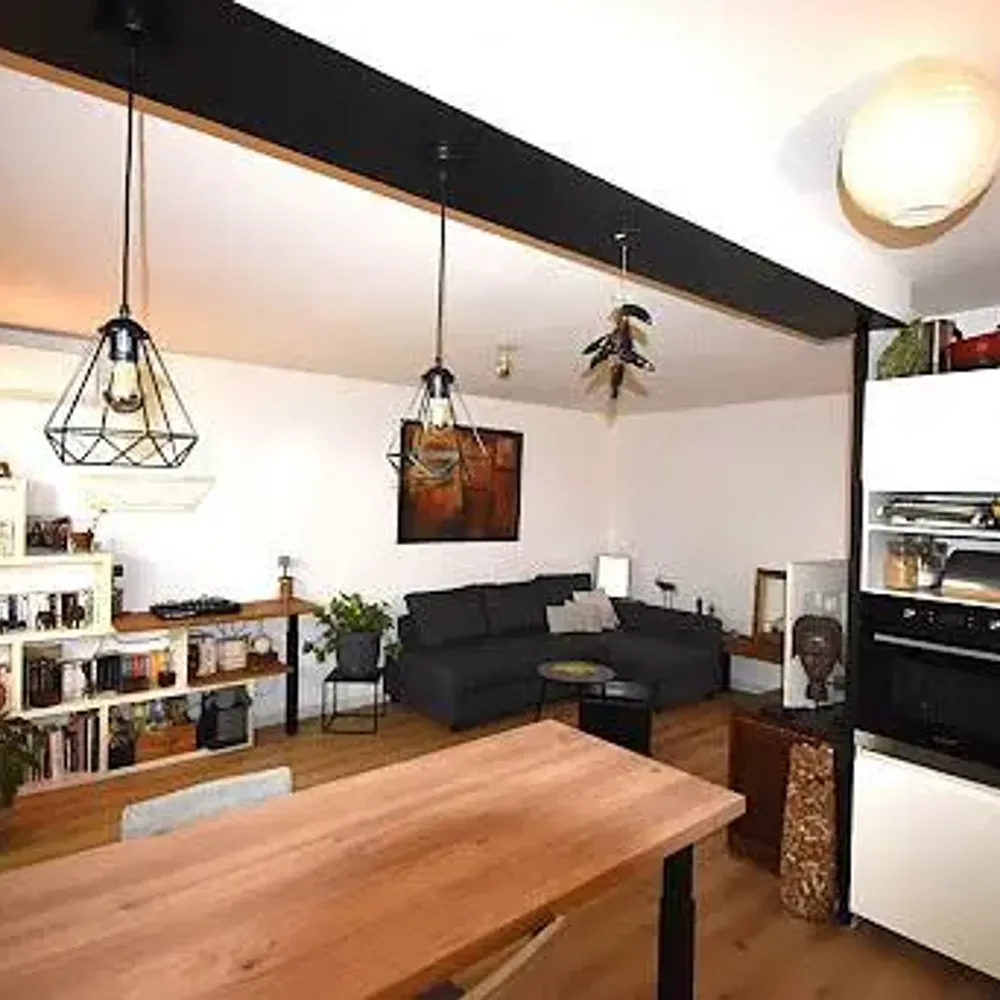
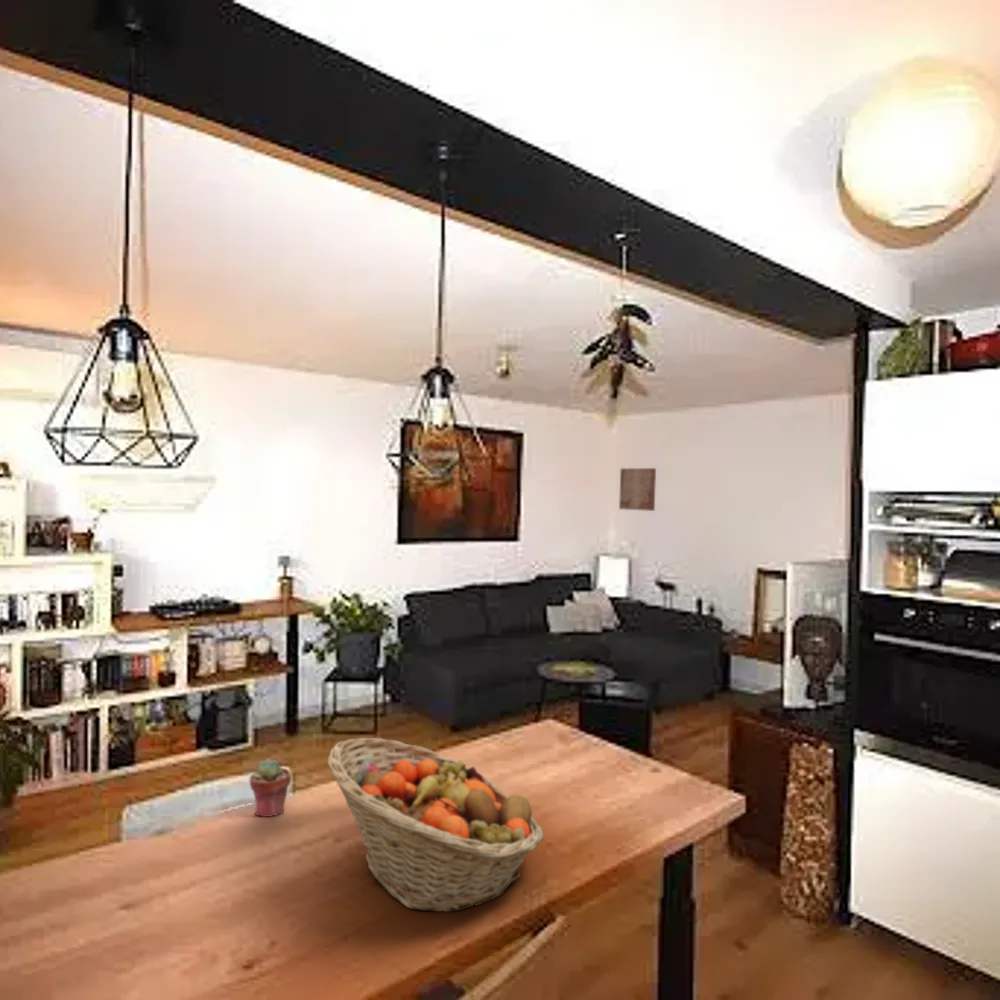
+ fruit basket [326,737,545,913]
+ potted succulent [248,758,292,818]
+ wall art [618,467,657,512]
